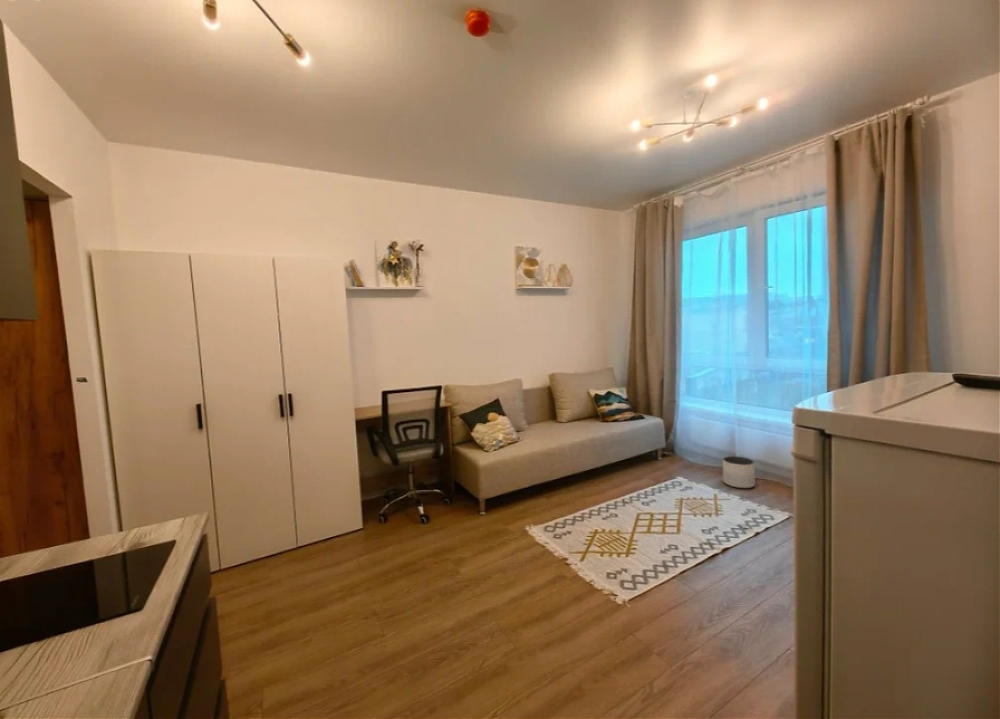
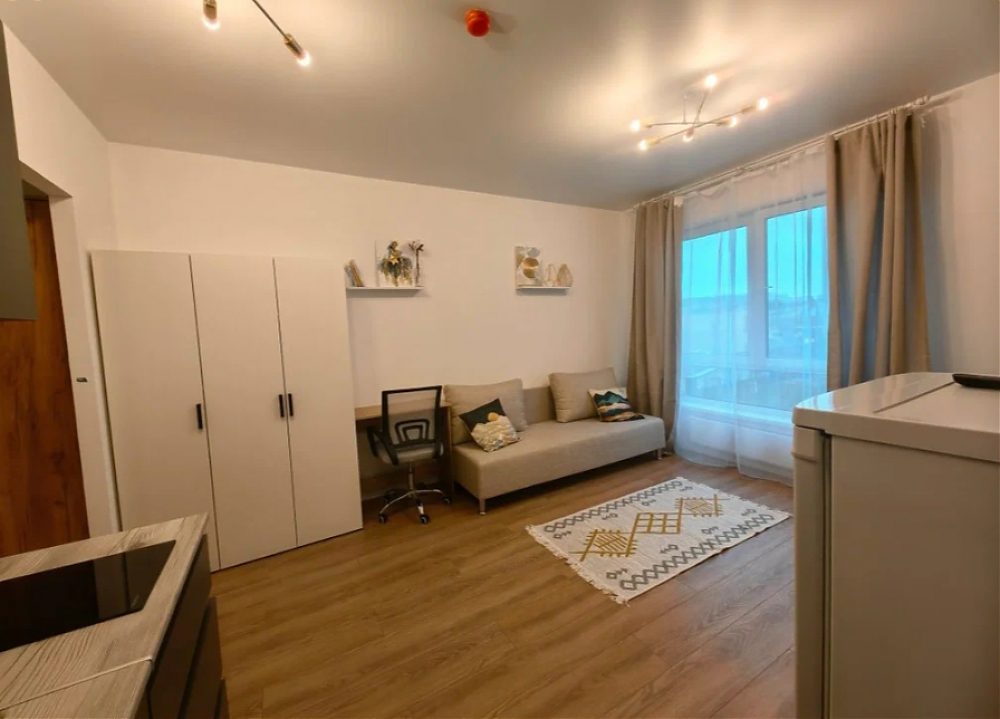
- planter [722,455,756,489]
